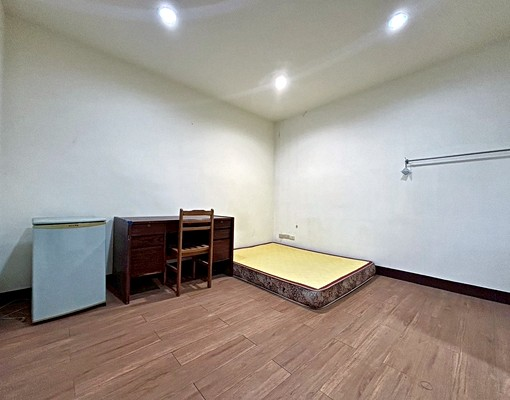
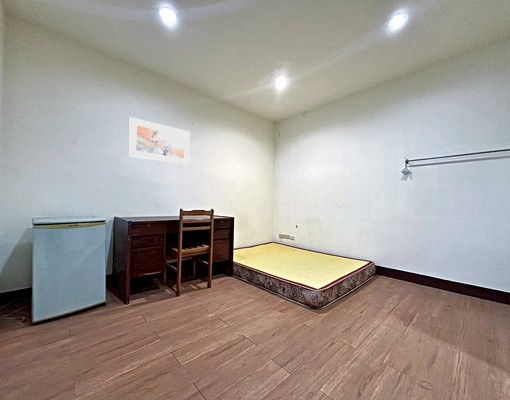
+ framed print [127,116,191,166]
